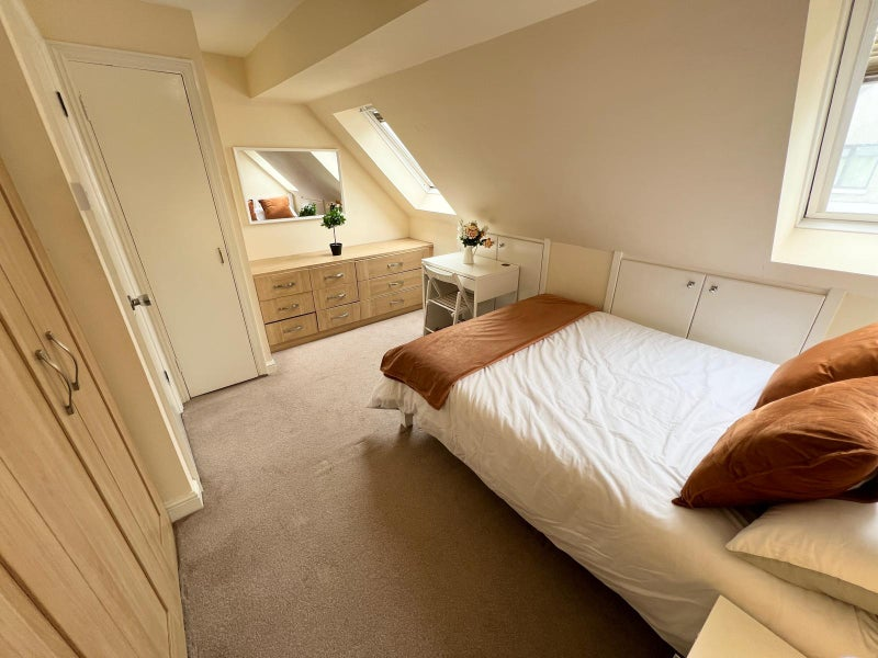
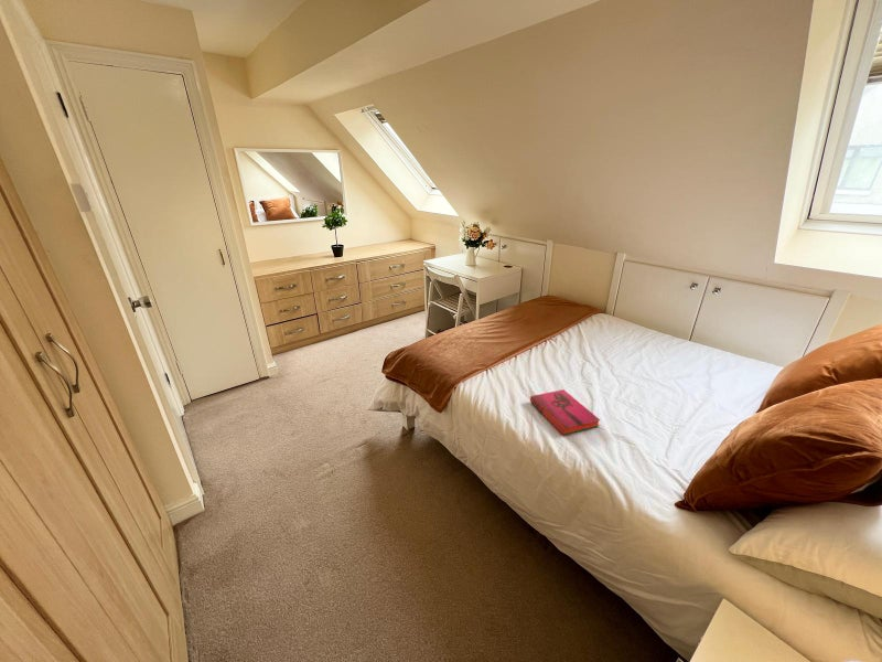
+ hardback book [529,388,601,436]
